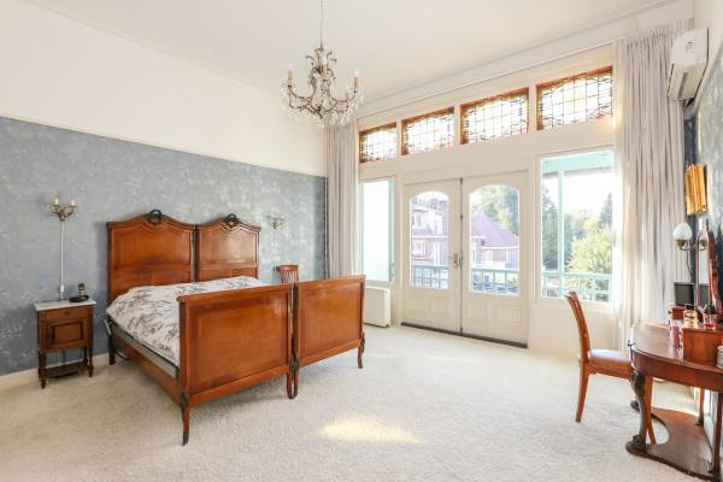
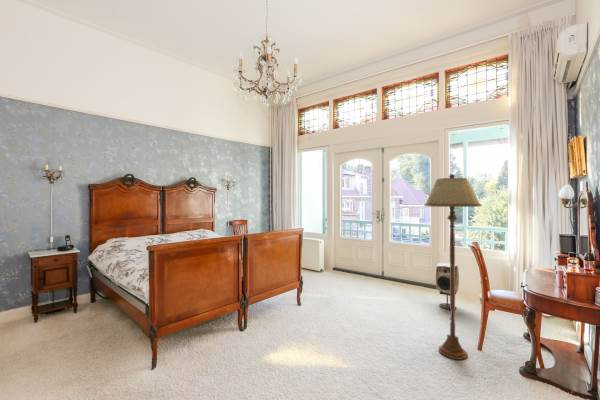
+ speaker [435,262,460,311]
+ floor lamp [423,173,483,361]
